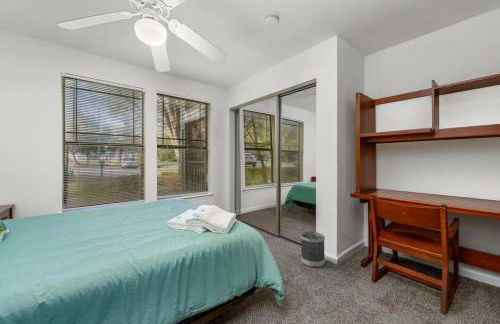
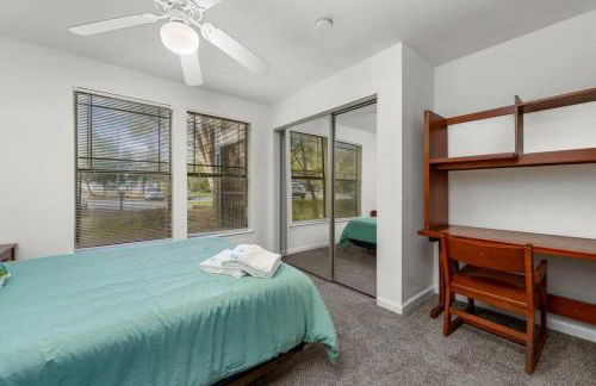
- wastebasket [300,231,326,268]
